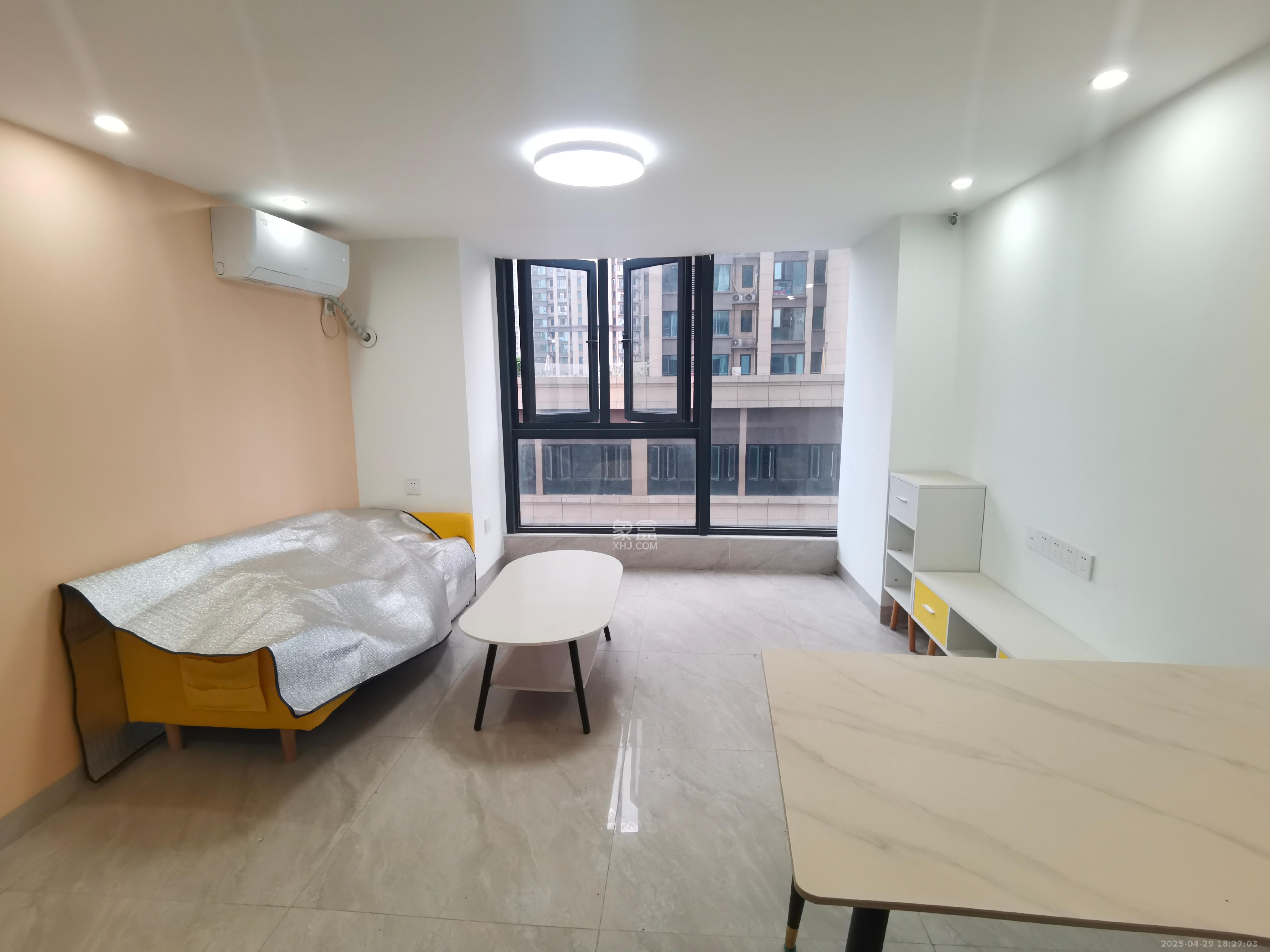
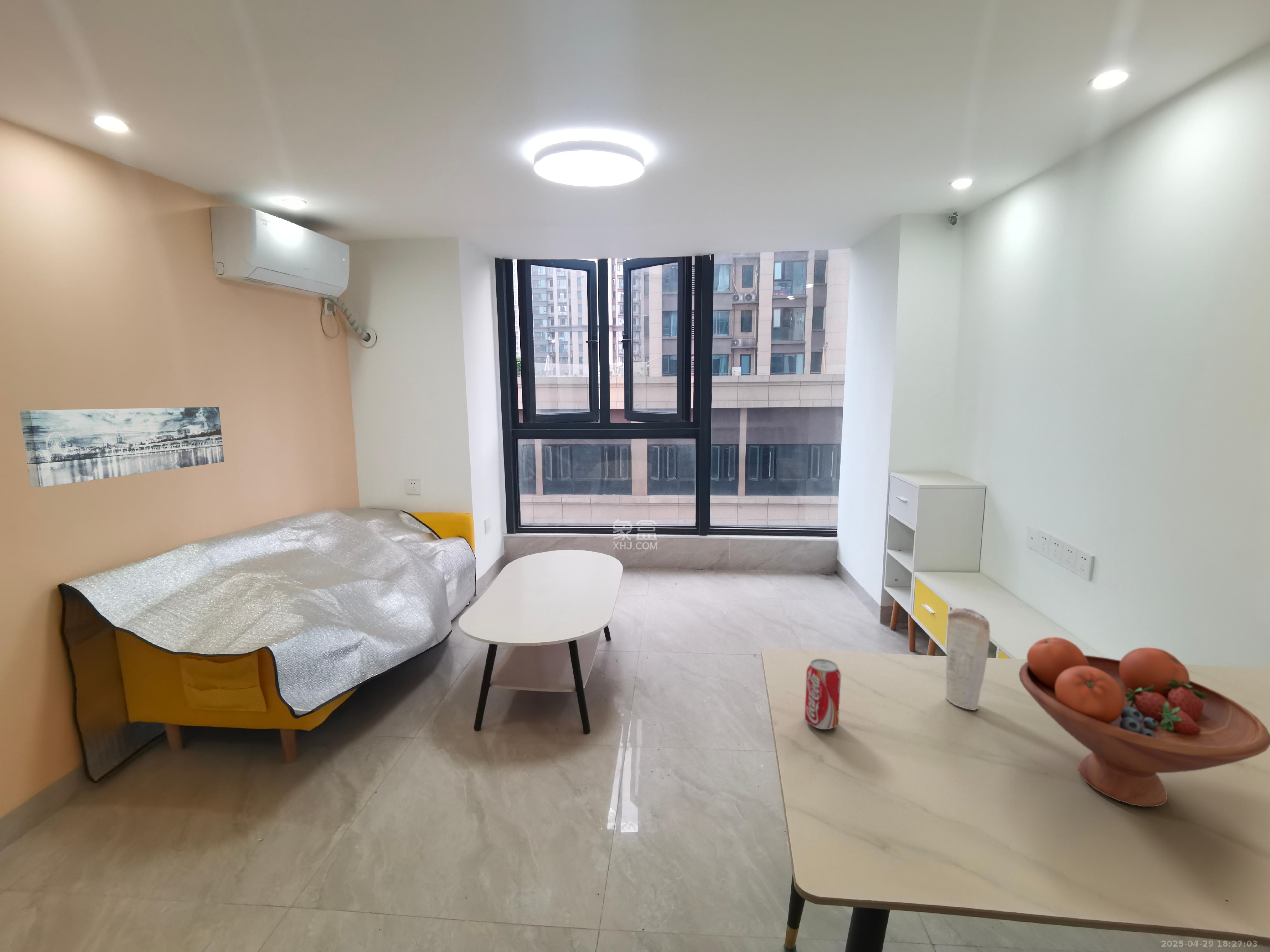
+ candle [945,607,990,710]
+ beverage can [804,659,841,730]
+ fruit bowl [1019,637,1270,807]
+ wall art [20,407,224,487]
